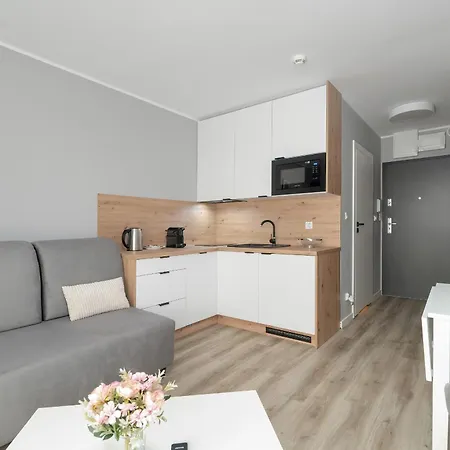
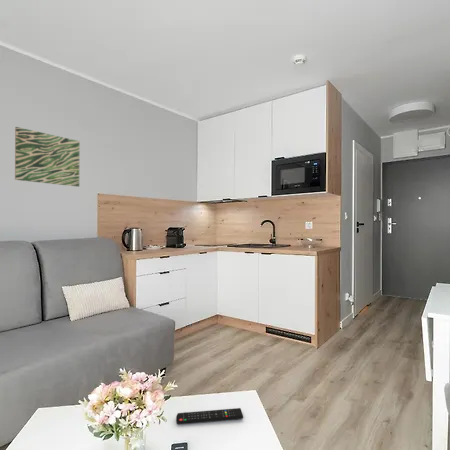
+ wall art [14,126,81,188]
+ remote control [175,407,244,425]
